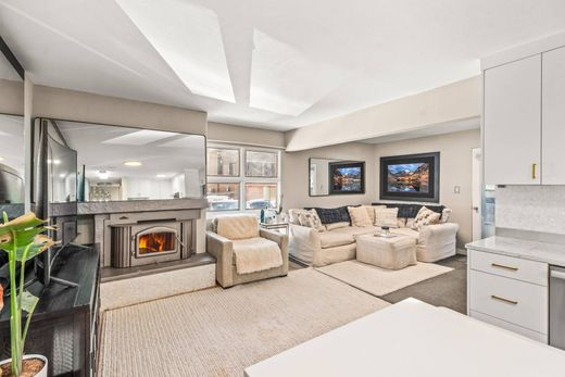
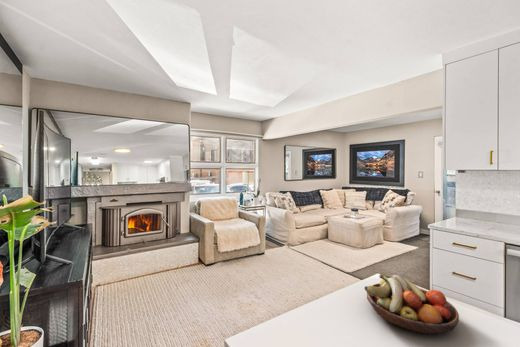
+ fruit bowl [363,273,460,335]
